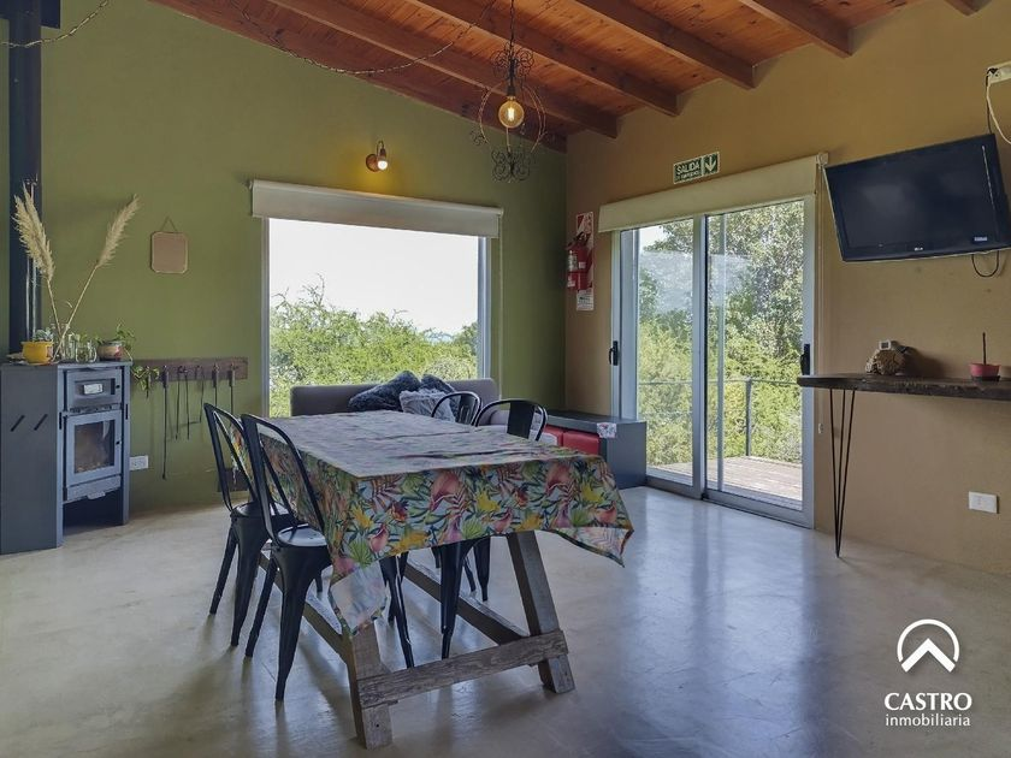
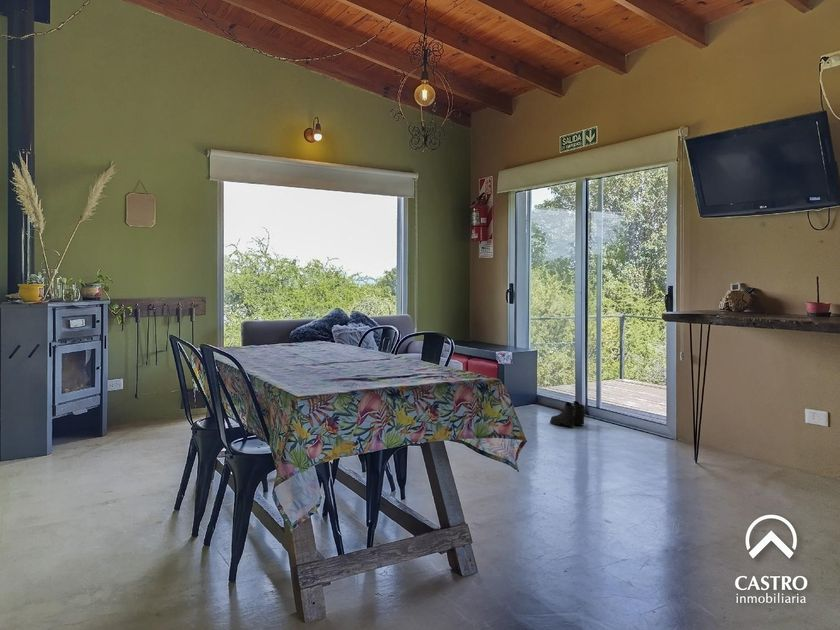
+ boots [549,400,586,427]
